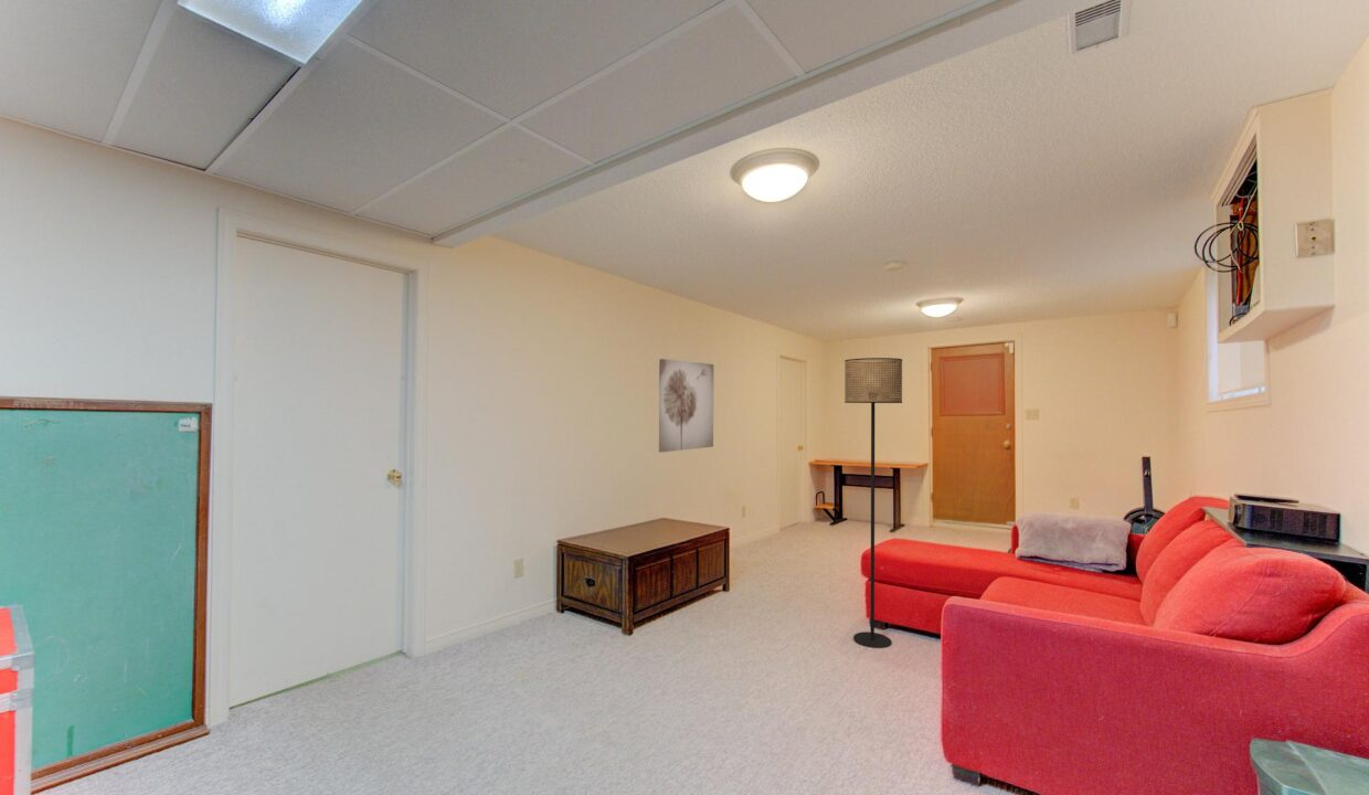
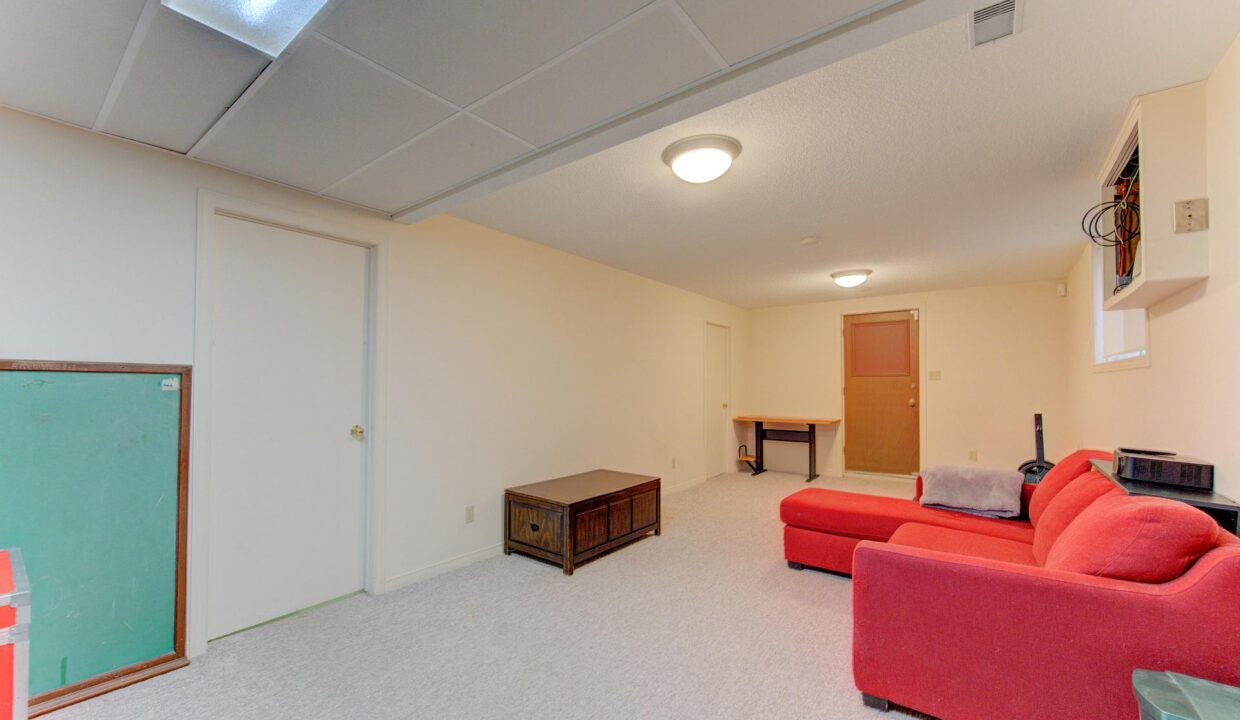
- wall art [658,358,714,454]
- floor lamp [843,357,903,649]
